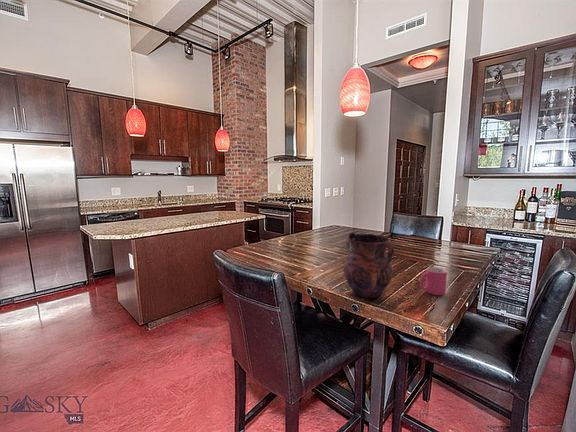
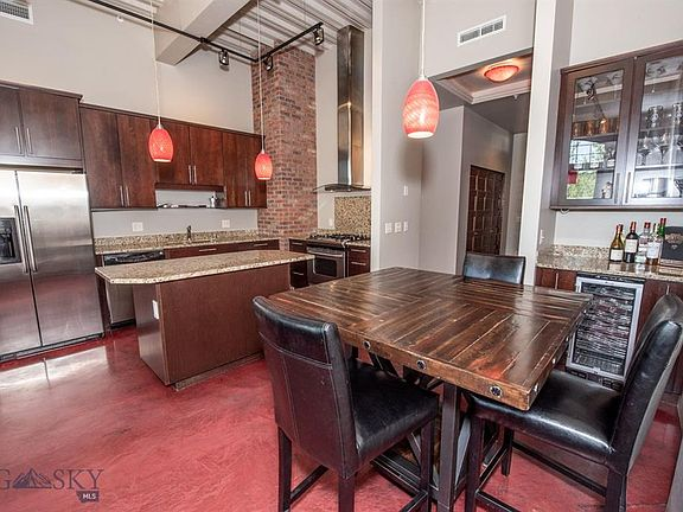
- vase [342,232,395,299]
- mug [419,266,448,296]
